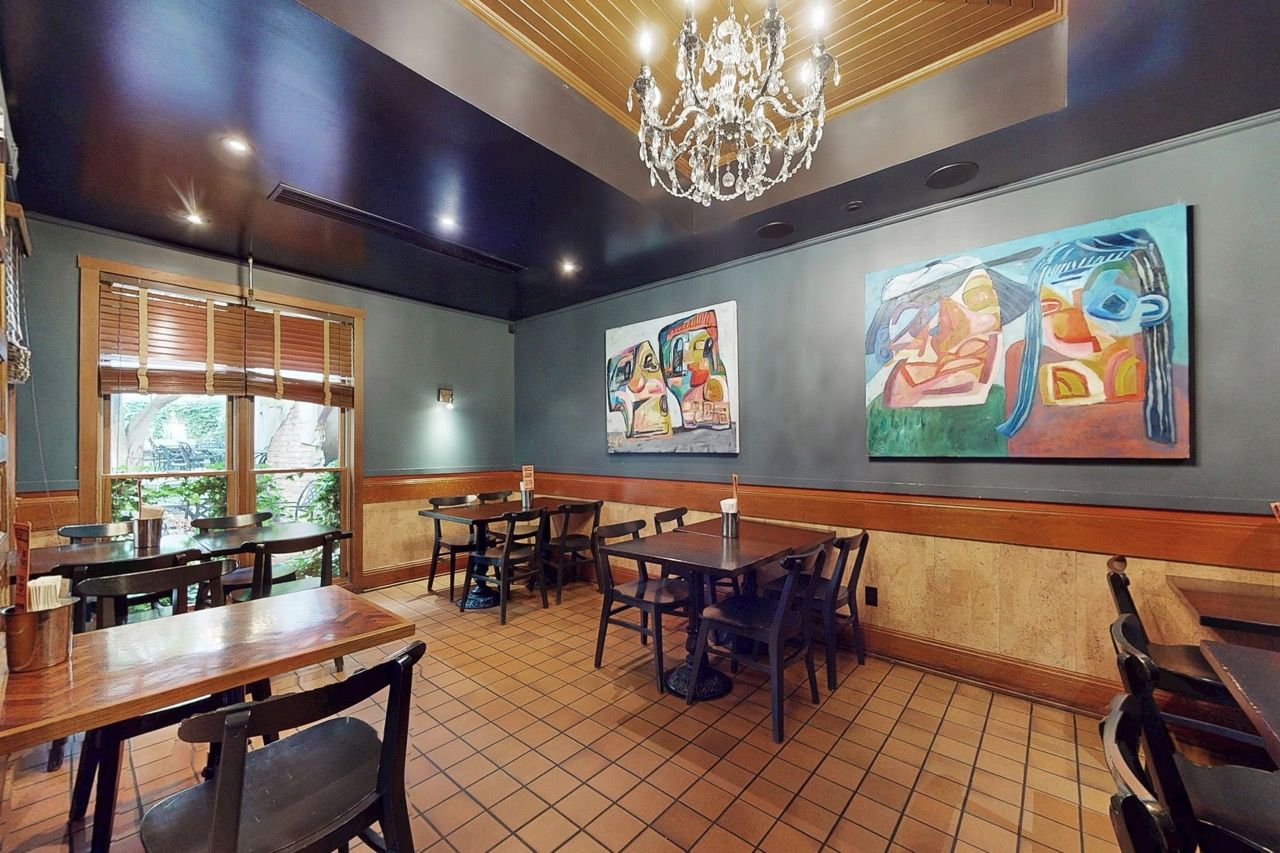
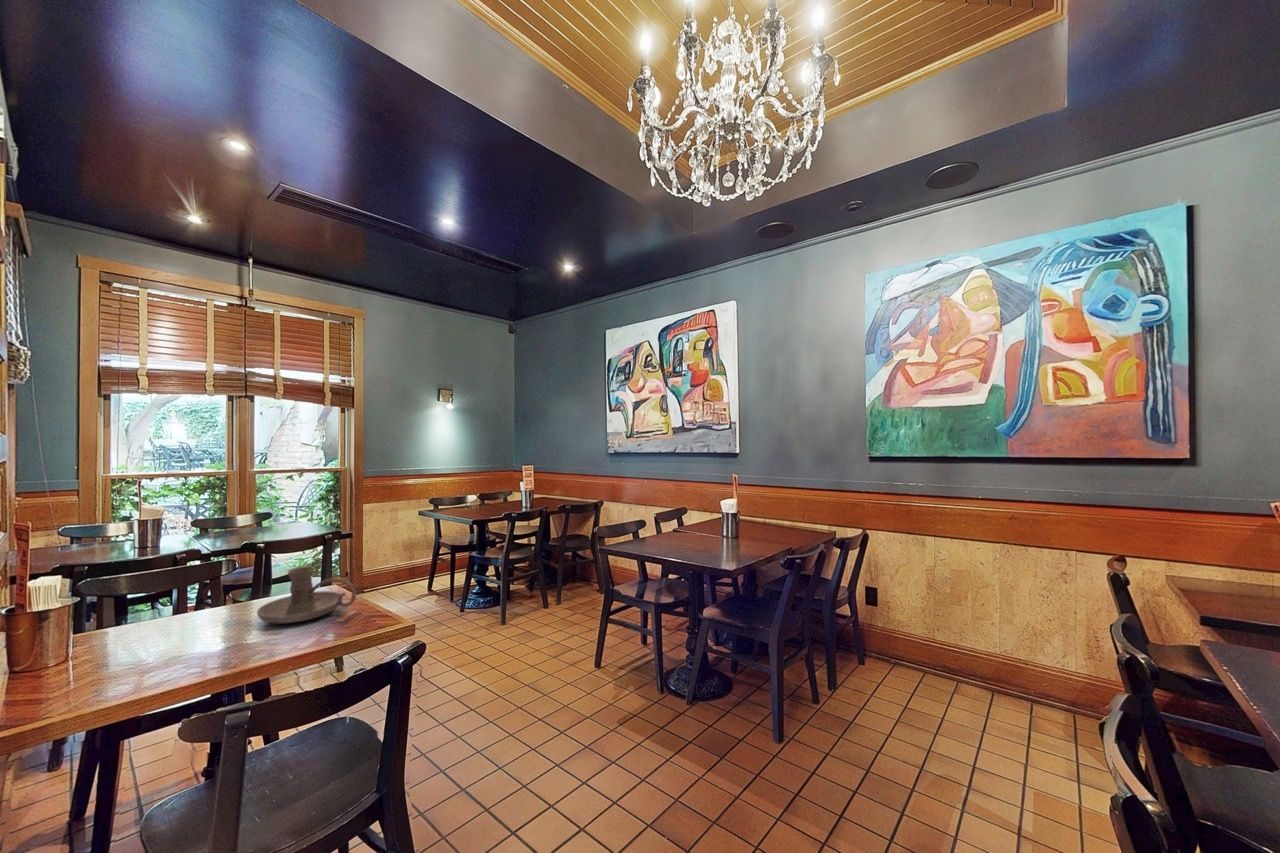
+ candle holder [256,565,357,625]
